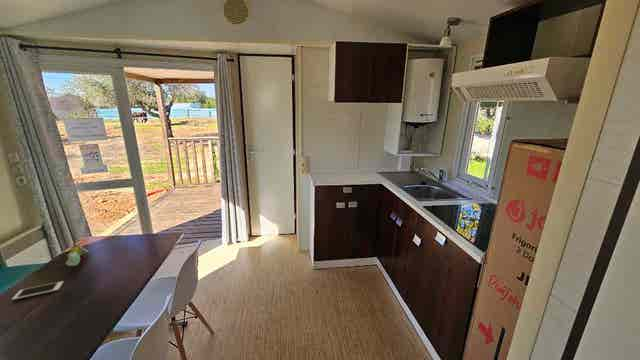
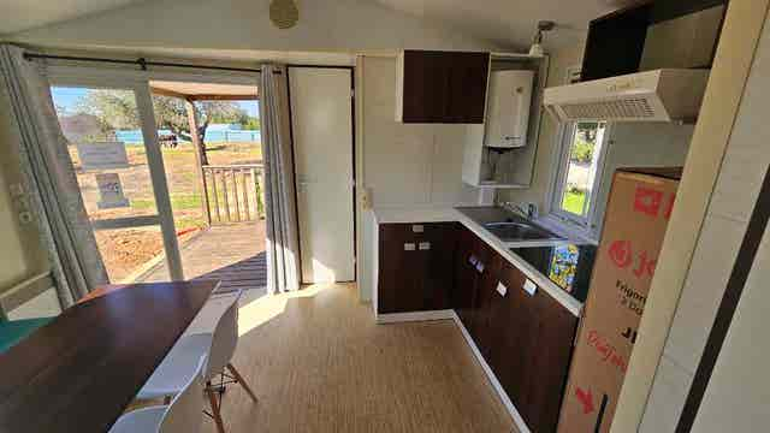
- bust sculpture [65,242,89,267]
- cell phone [11,280,64,301]
